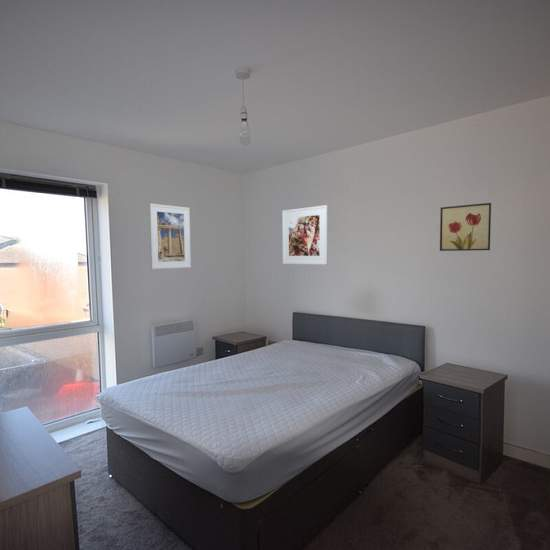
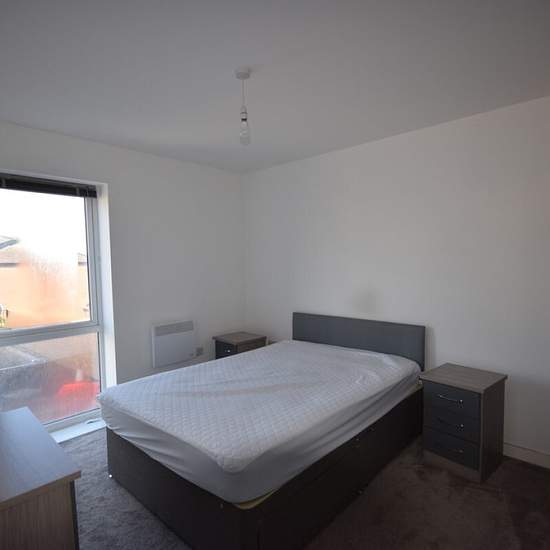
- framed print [281,204,329,266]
- wall art [439,202,492,252]
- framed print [148,202,192,270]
